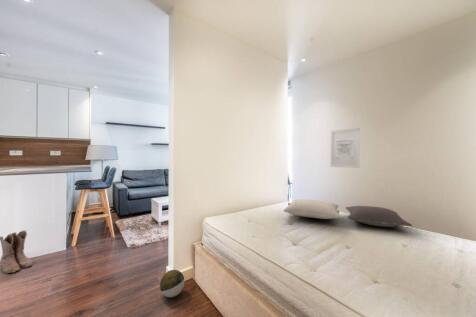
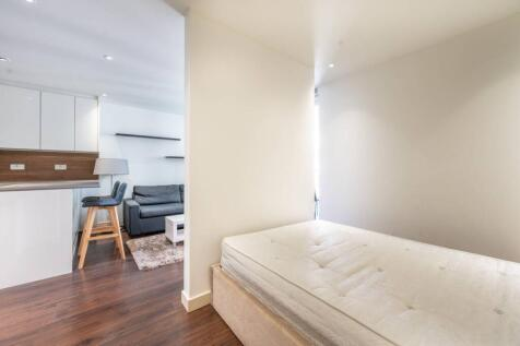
- wall art [329,127,361,169]
- pillow [283,199,342,220]
- decorative ball [159,269,185,298]
- pillow [345,205,413,228]
- boots [0,229,34,274]
